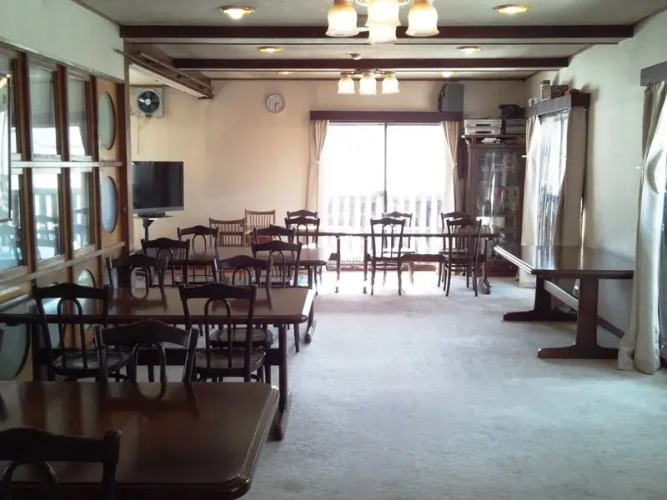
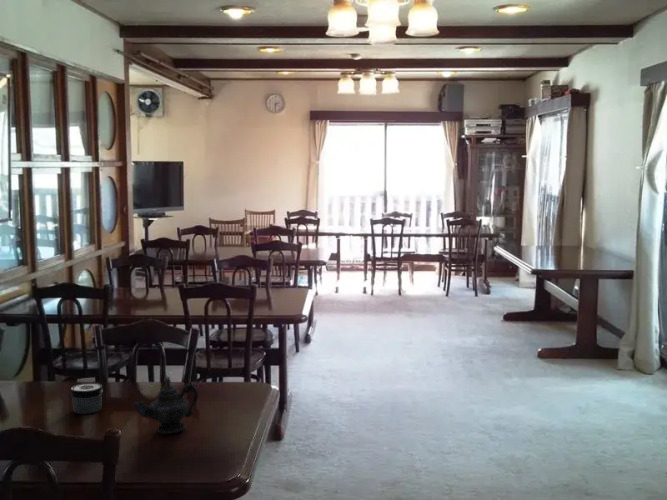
+ teapot [132,376,199,435]
+ jar [69,382,104,415]
